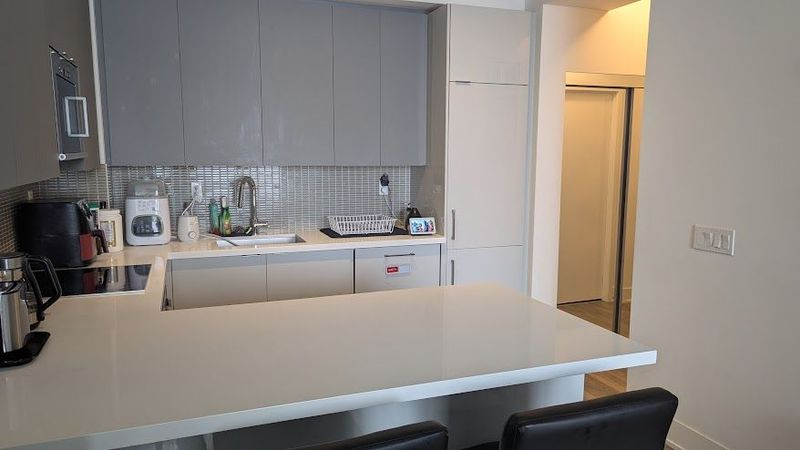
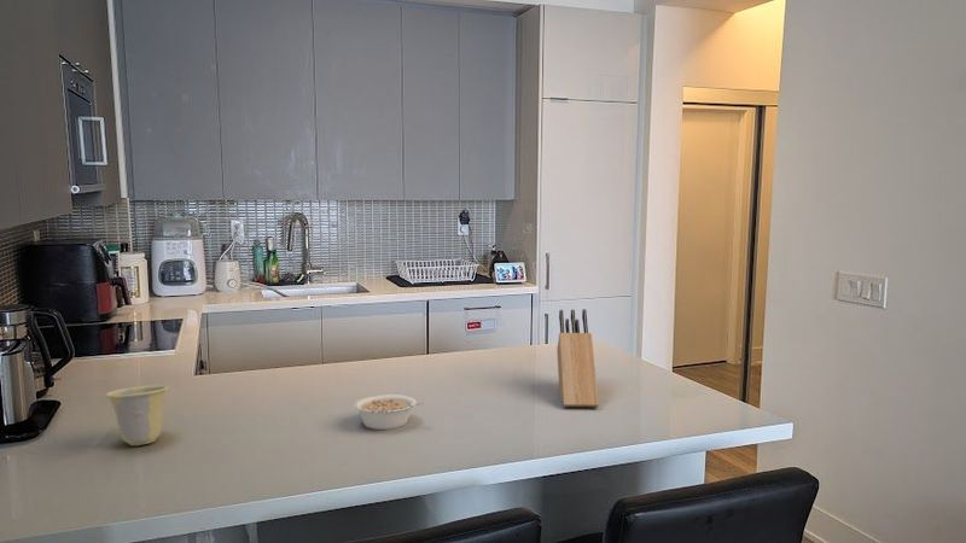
+ cup [104,384,170,446]
+ knife block [555,308,600,408]
+ legume [353,393,424,431]
